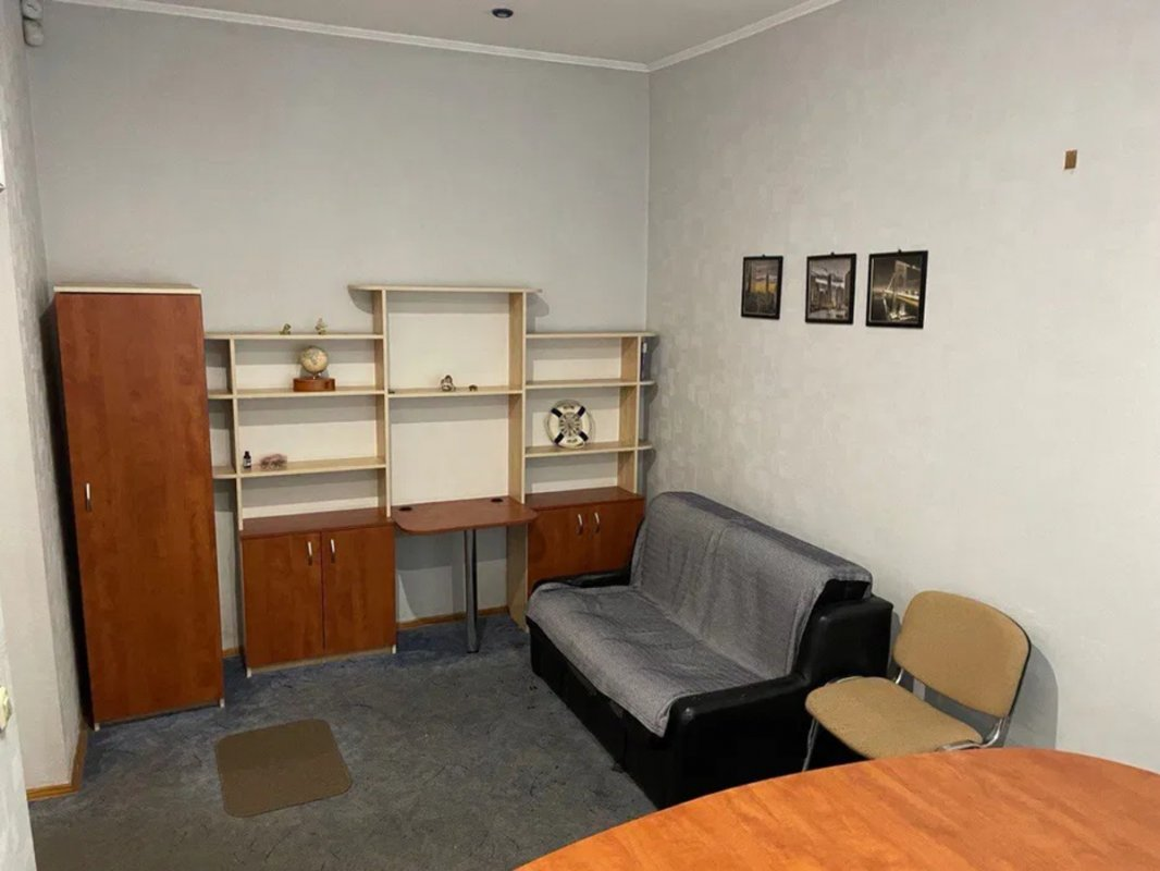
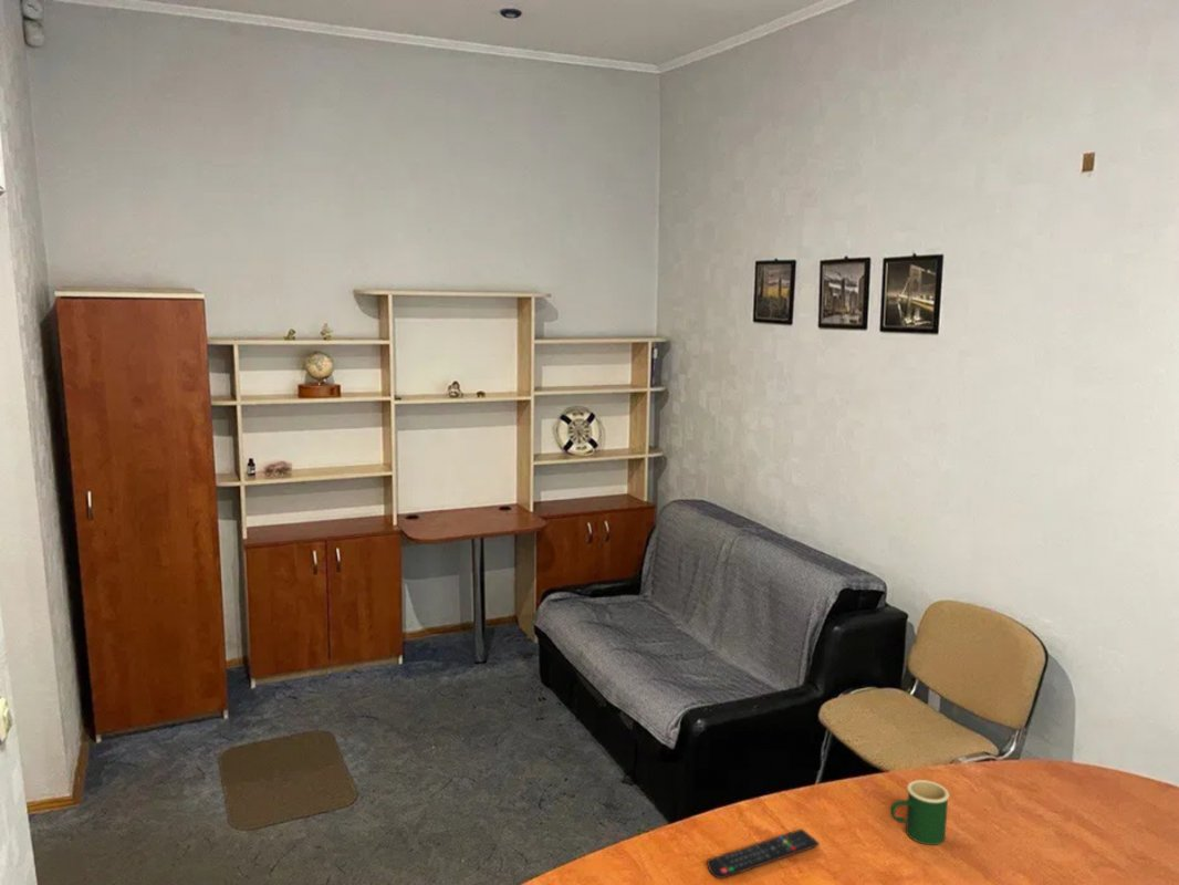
+ mug [889,779,950,846]
+ remote control [706,827,821,879]
